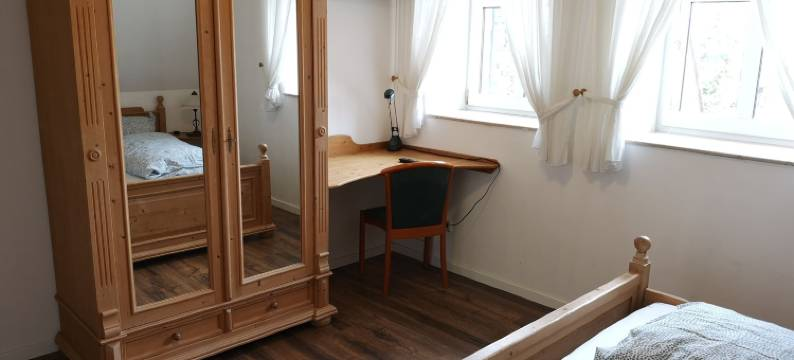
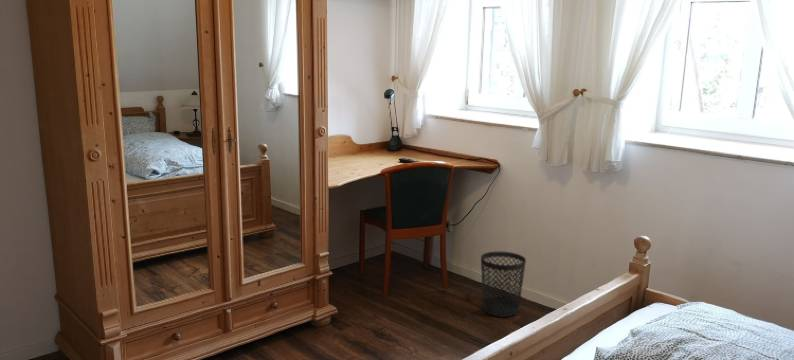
+ wastebasket [480,250,527,318]
